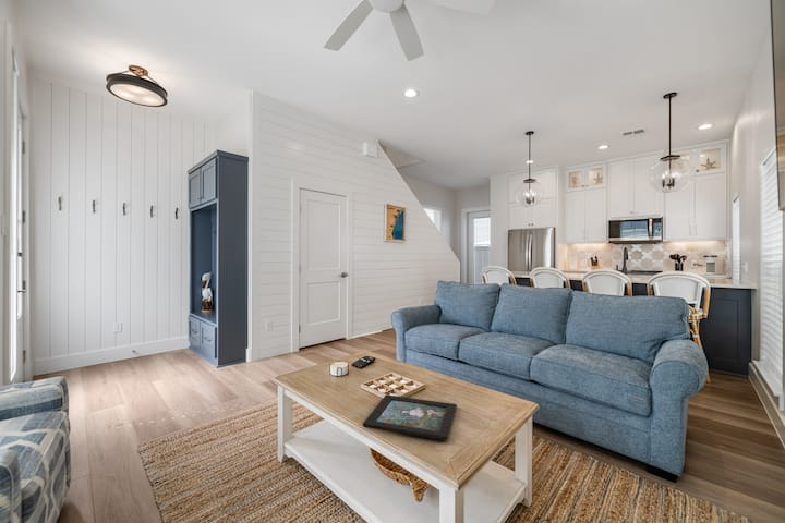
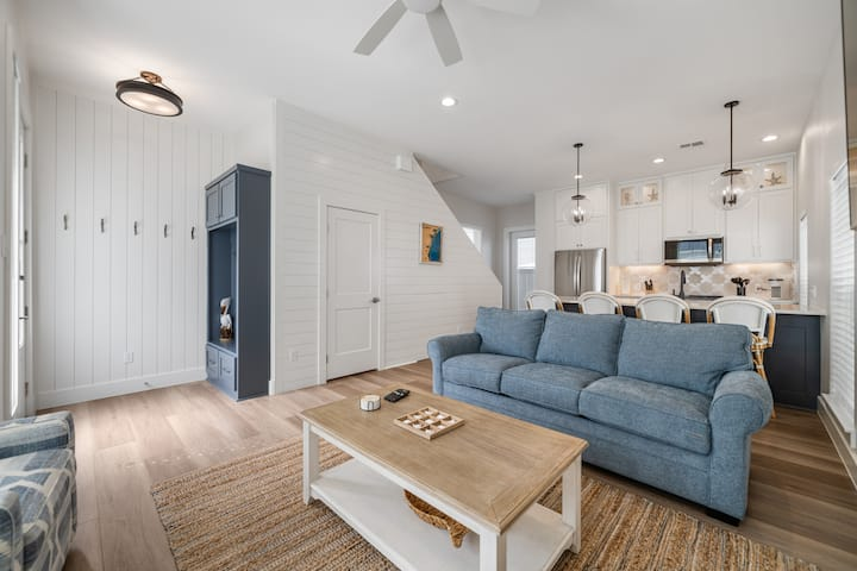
- decorative tray [362,393,458,441]
